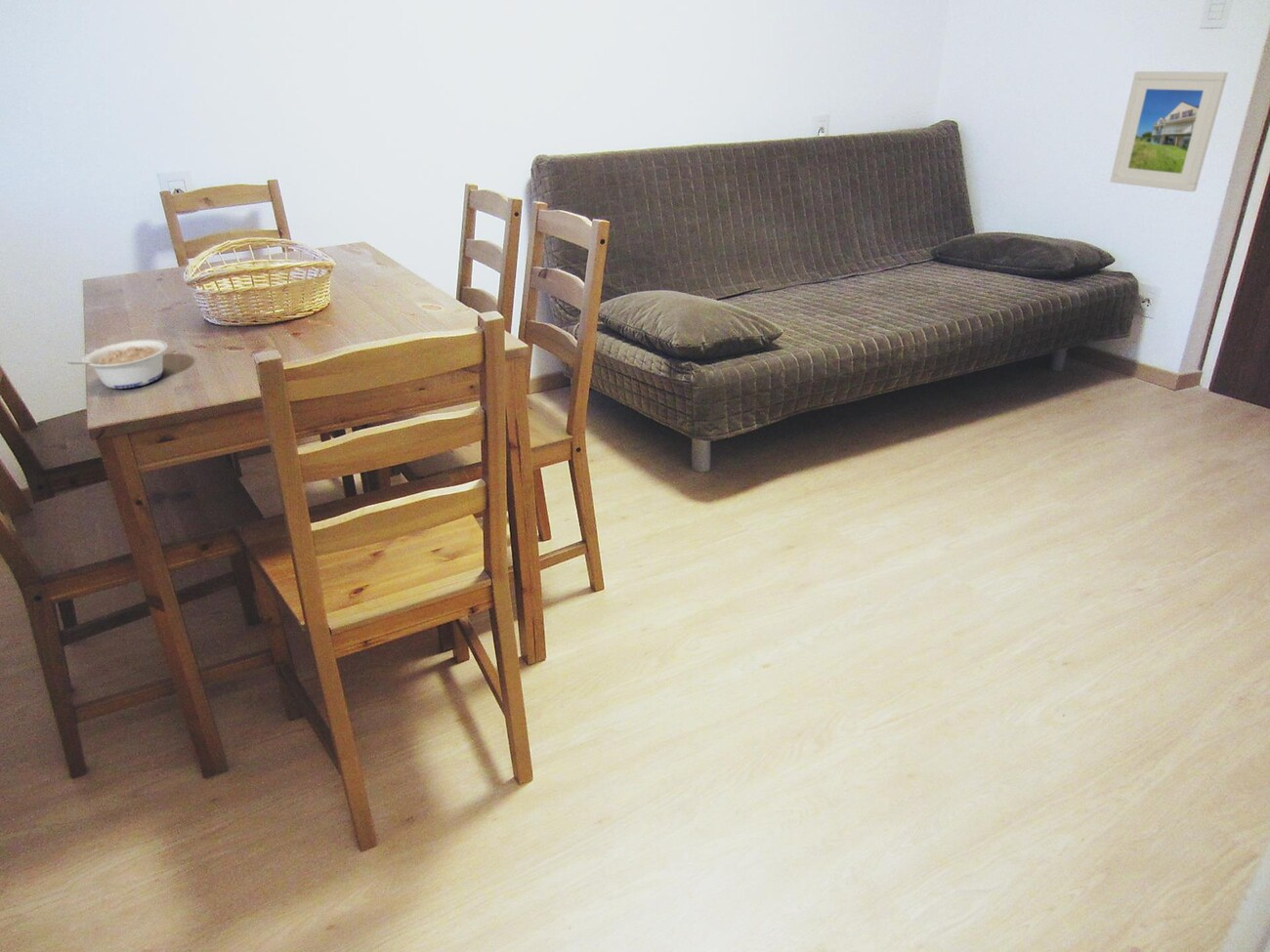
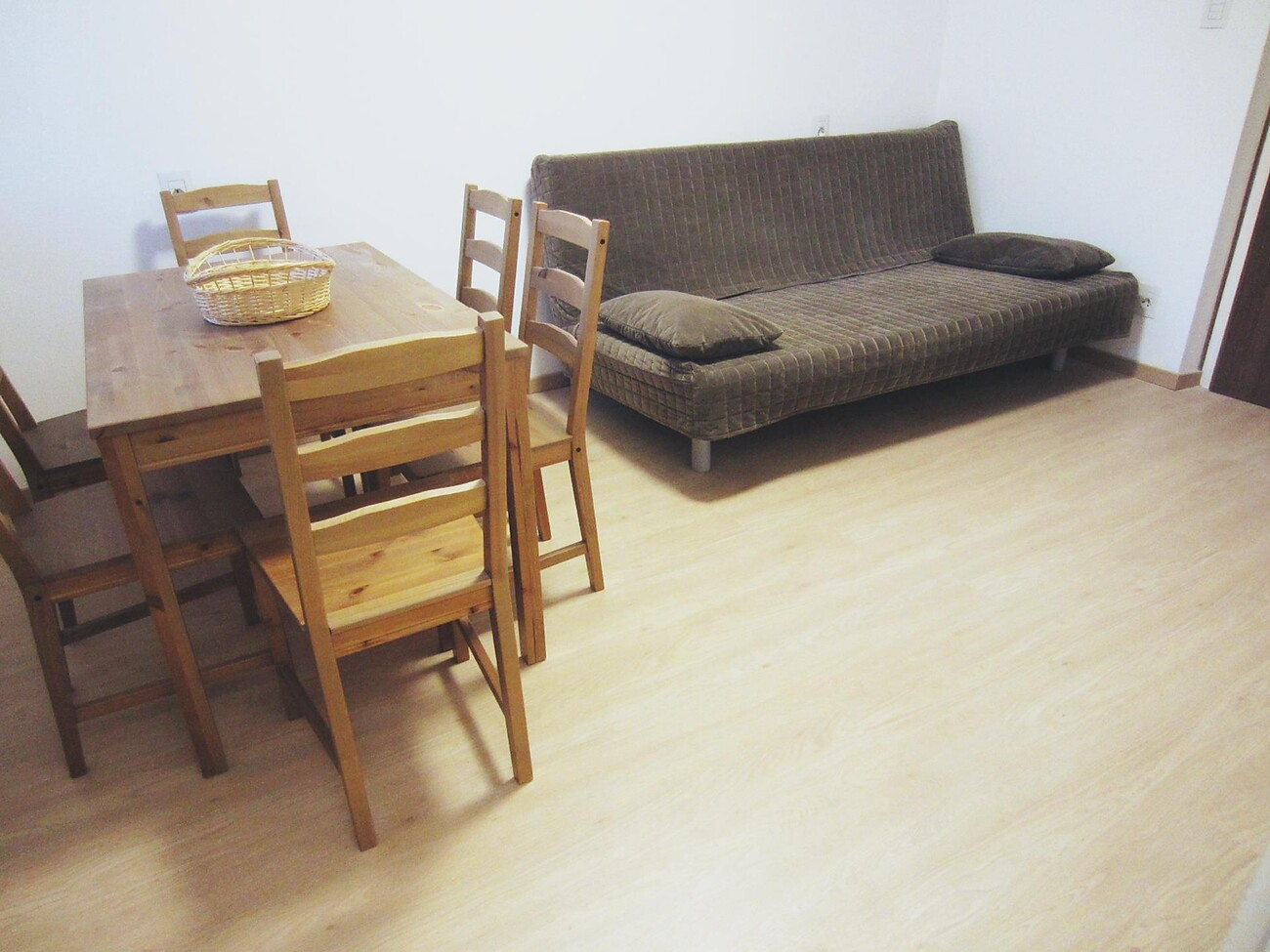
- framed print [1109,70,1229,193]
- legume [65,338,169,390]
